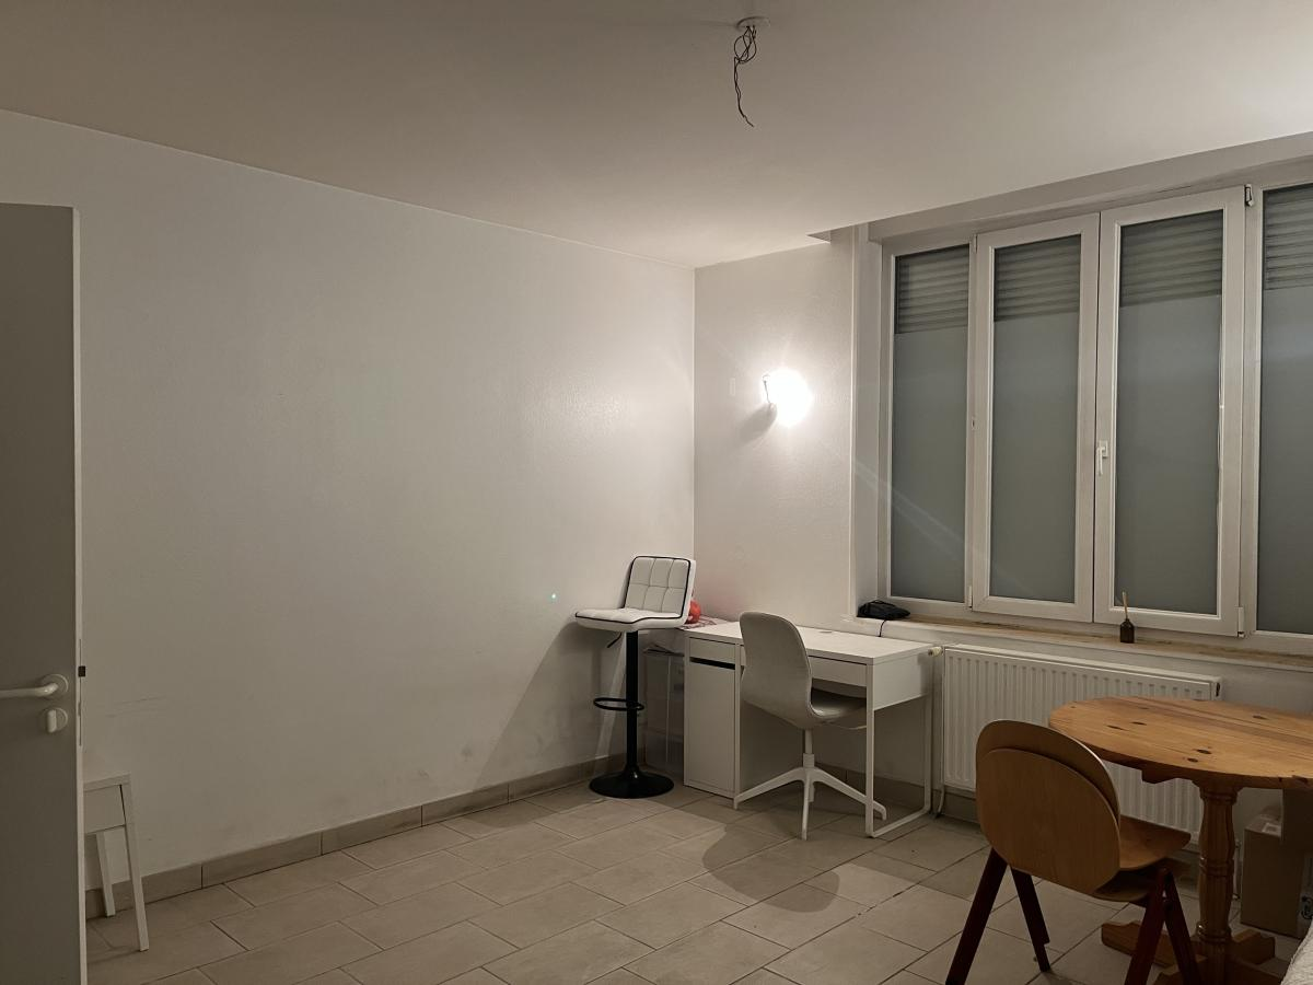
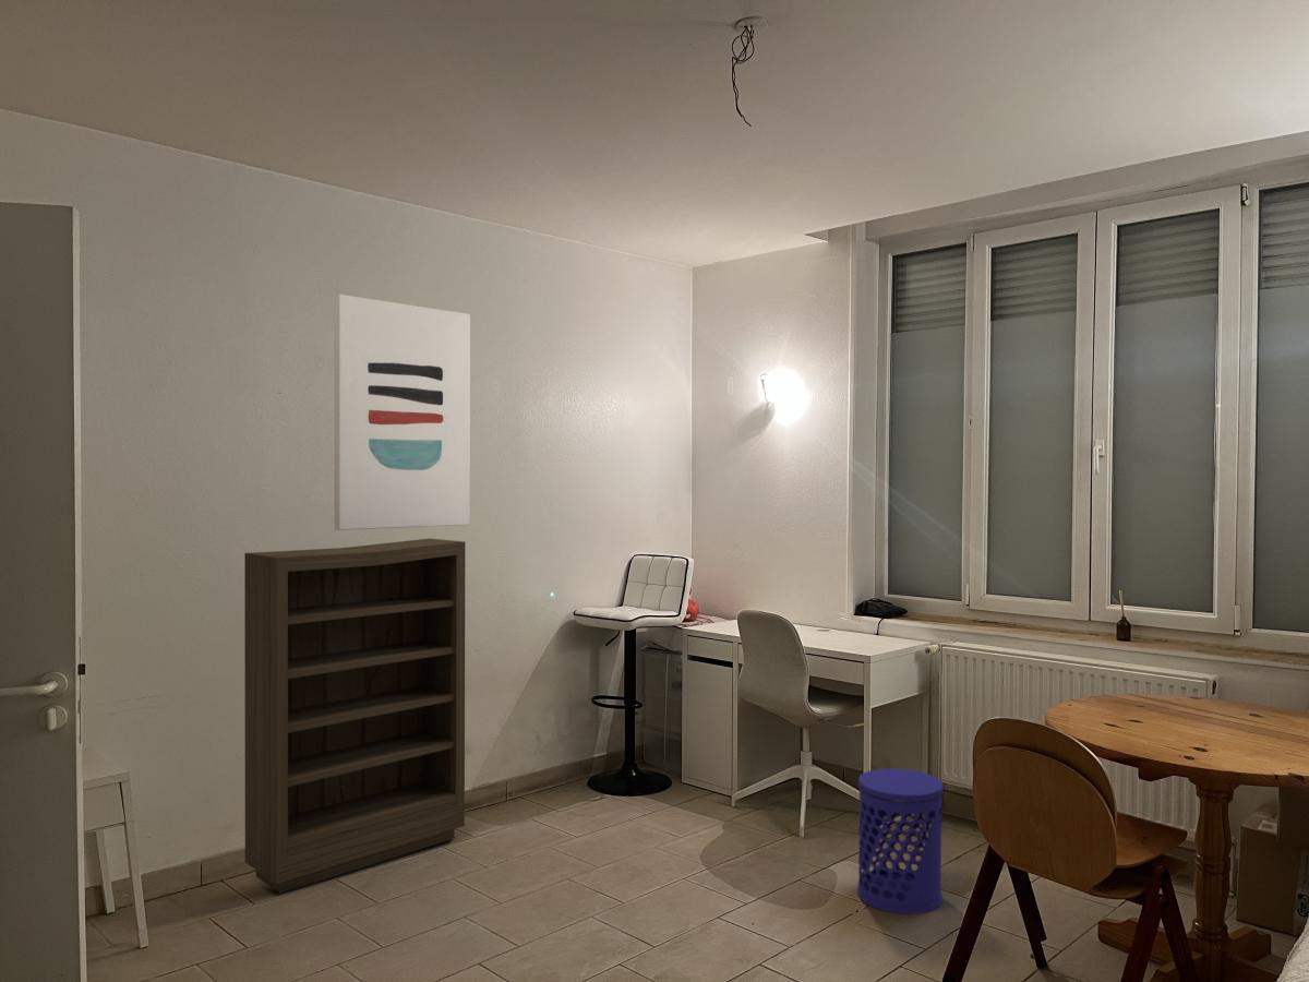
+ bookshelf [243,538,467,894]
+ waste bin [856,767,945,915]
+ wall art [334,294,471,531]
